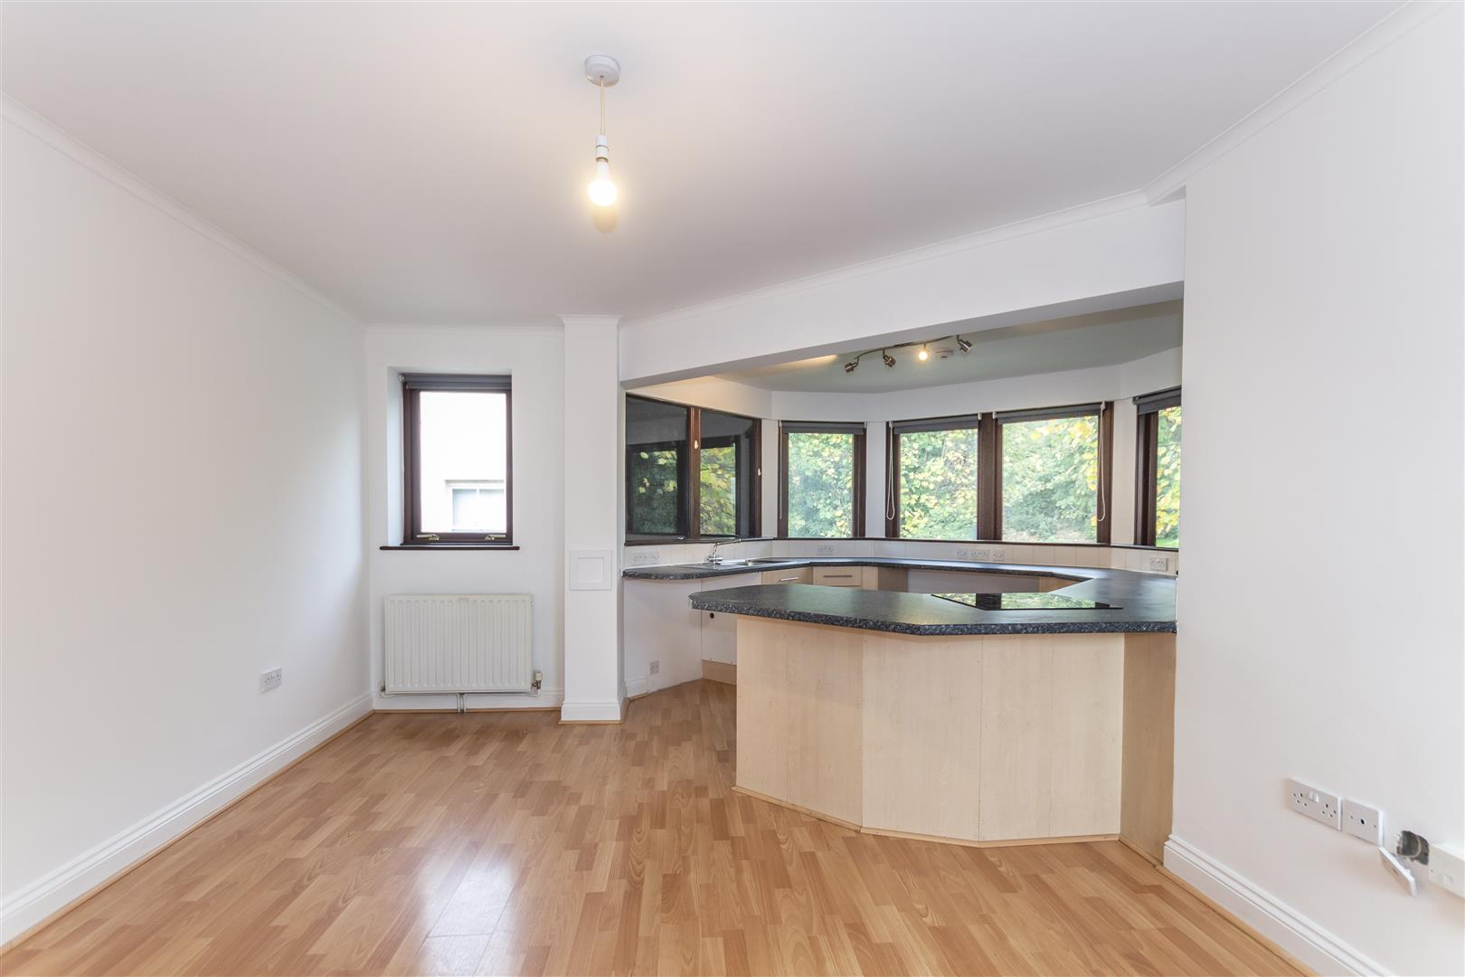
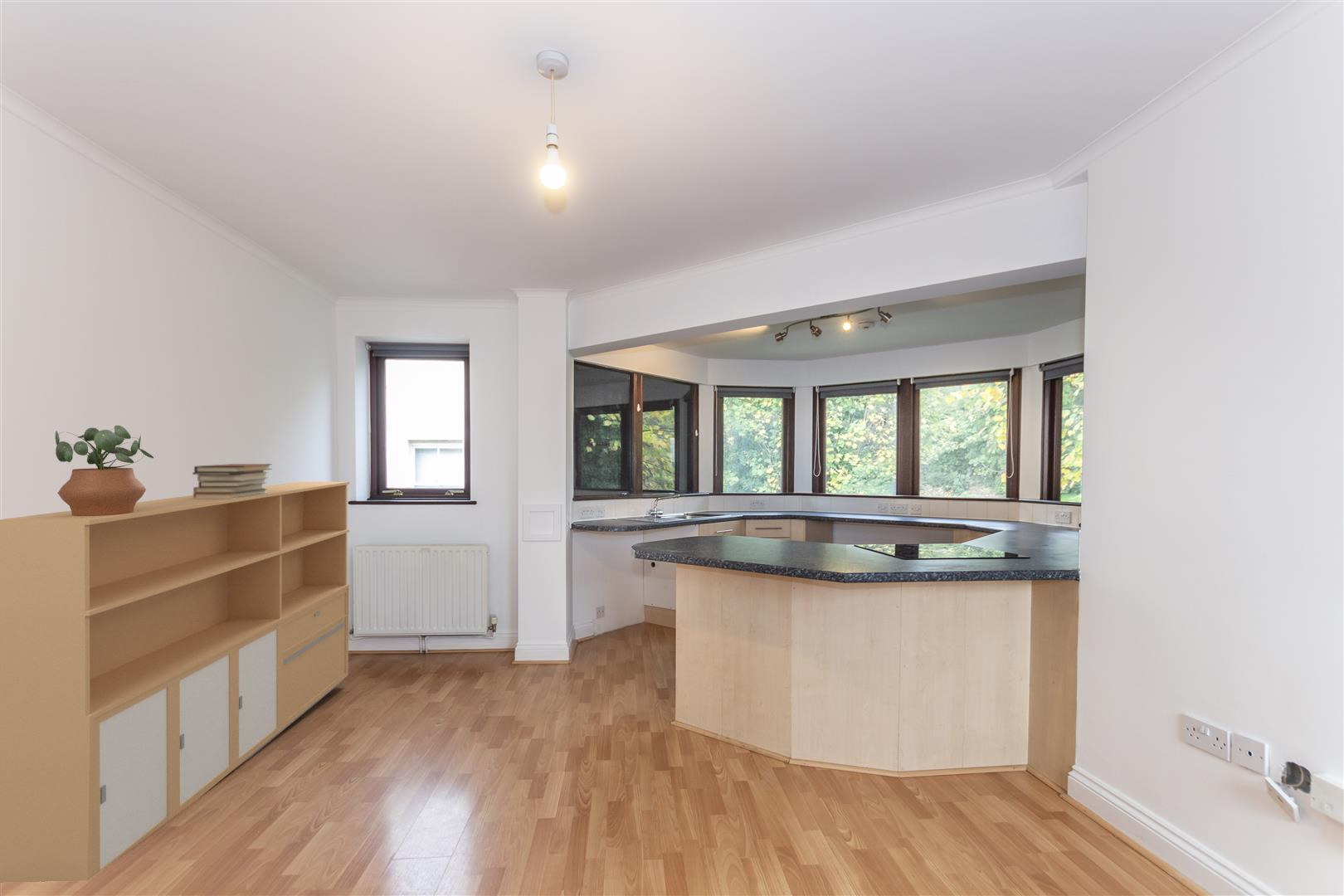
+ book stack [192,463,273,499]
+ potted plant [55,425,154,516]
+ storage cabinet [0,481,350,883]
